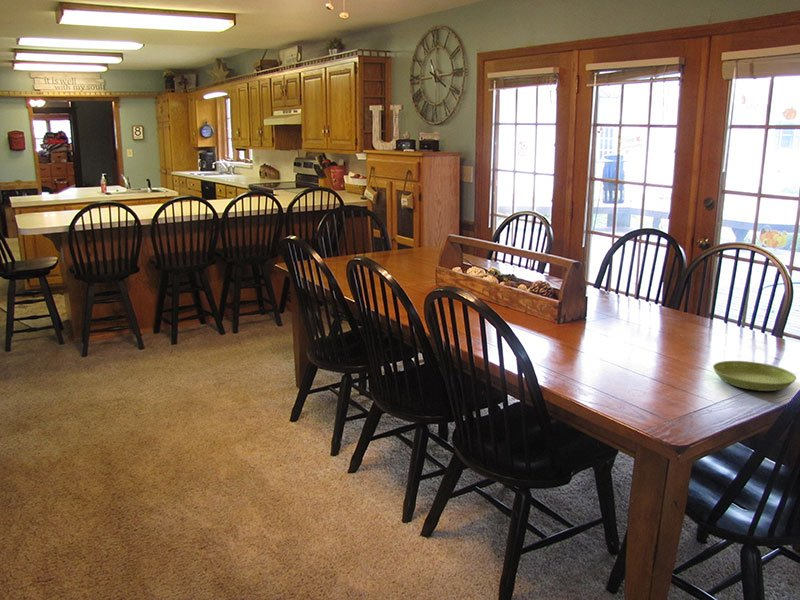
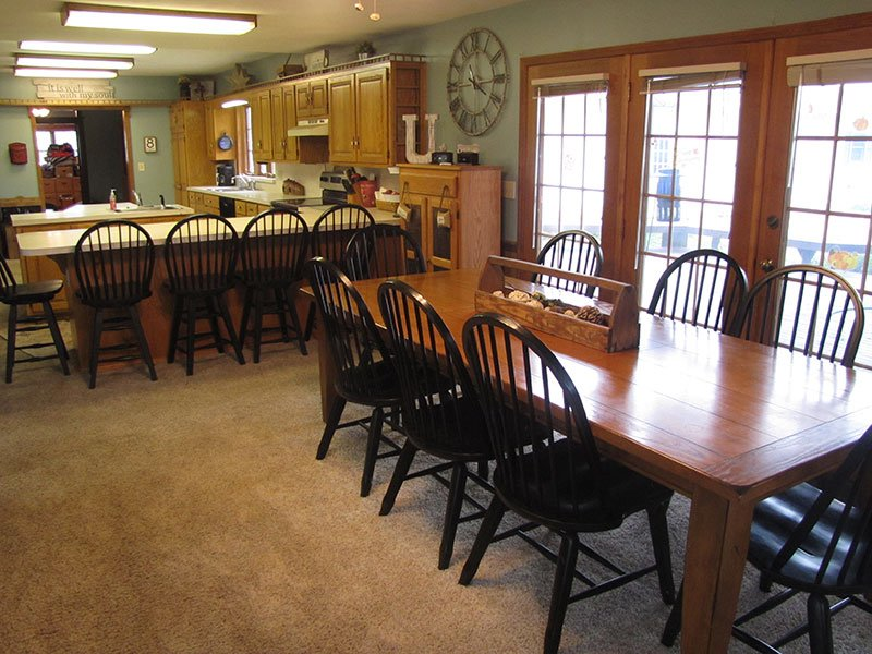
- saucer [712,360,797,392]
